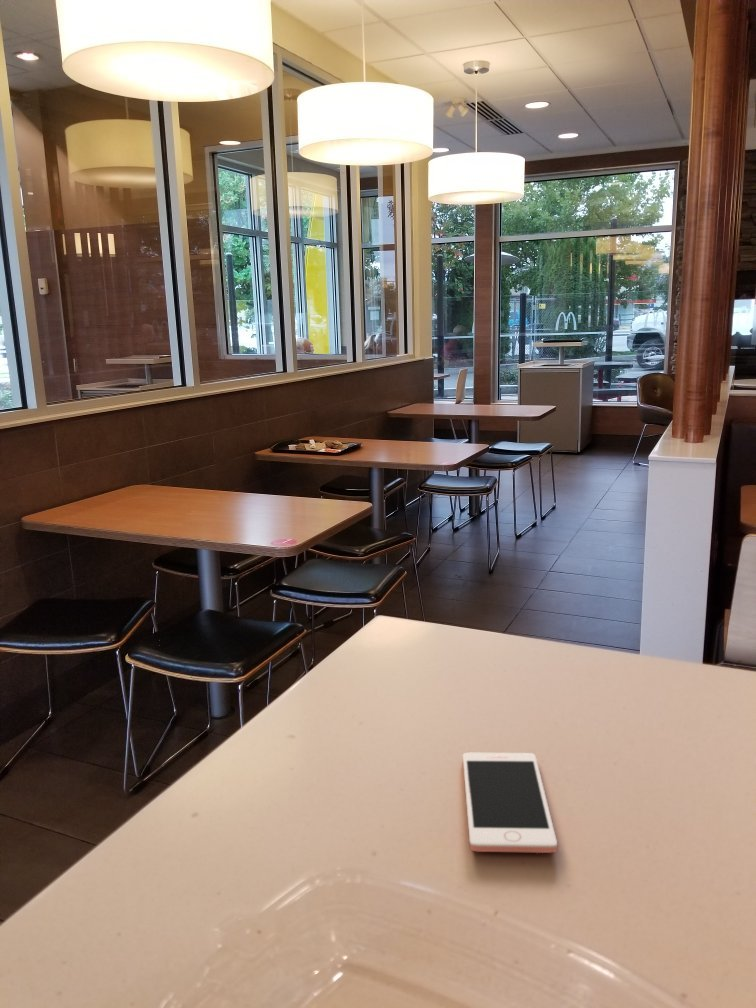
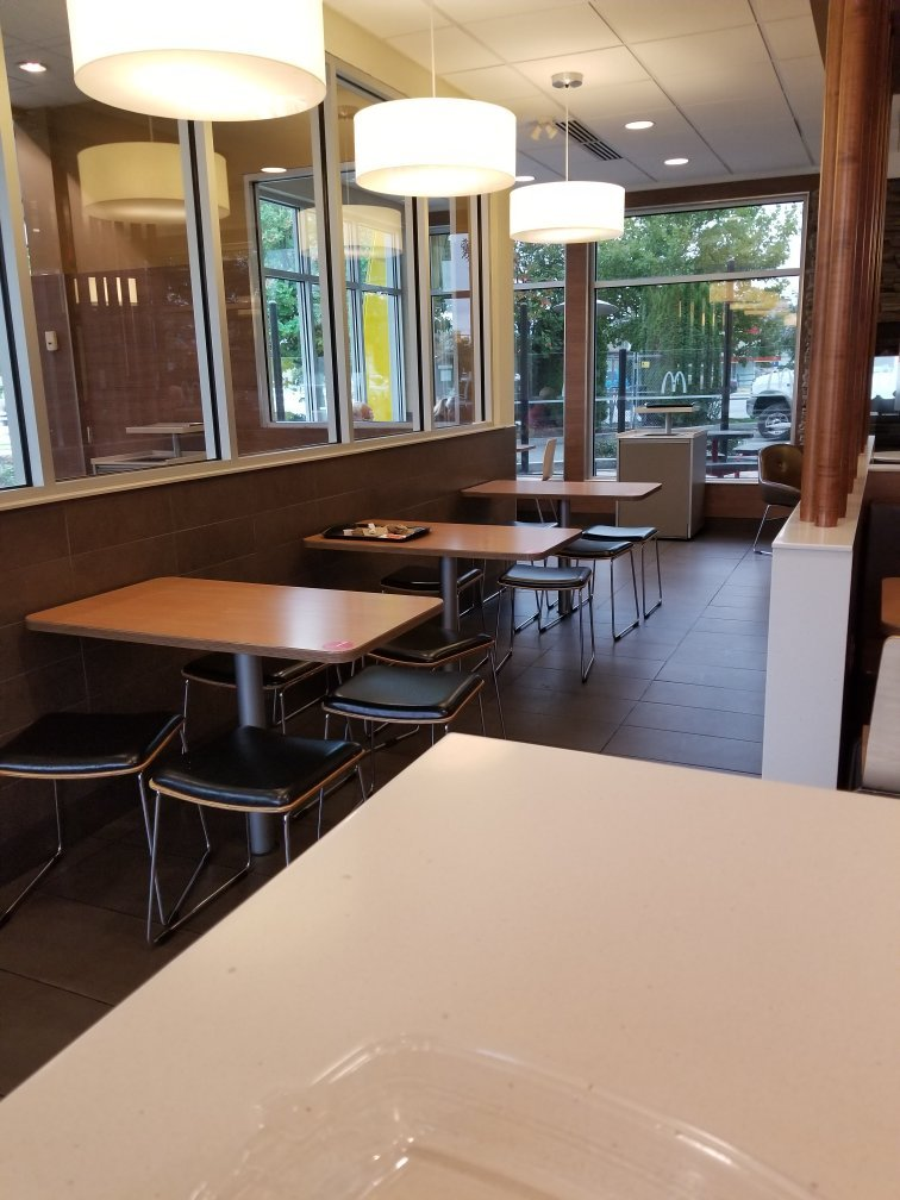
- cell phone [462,752,558,854]
